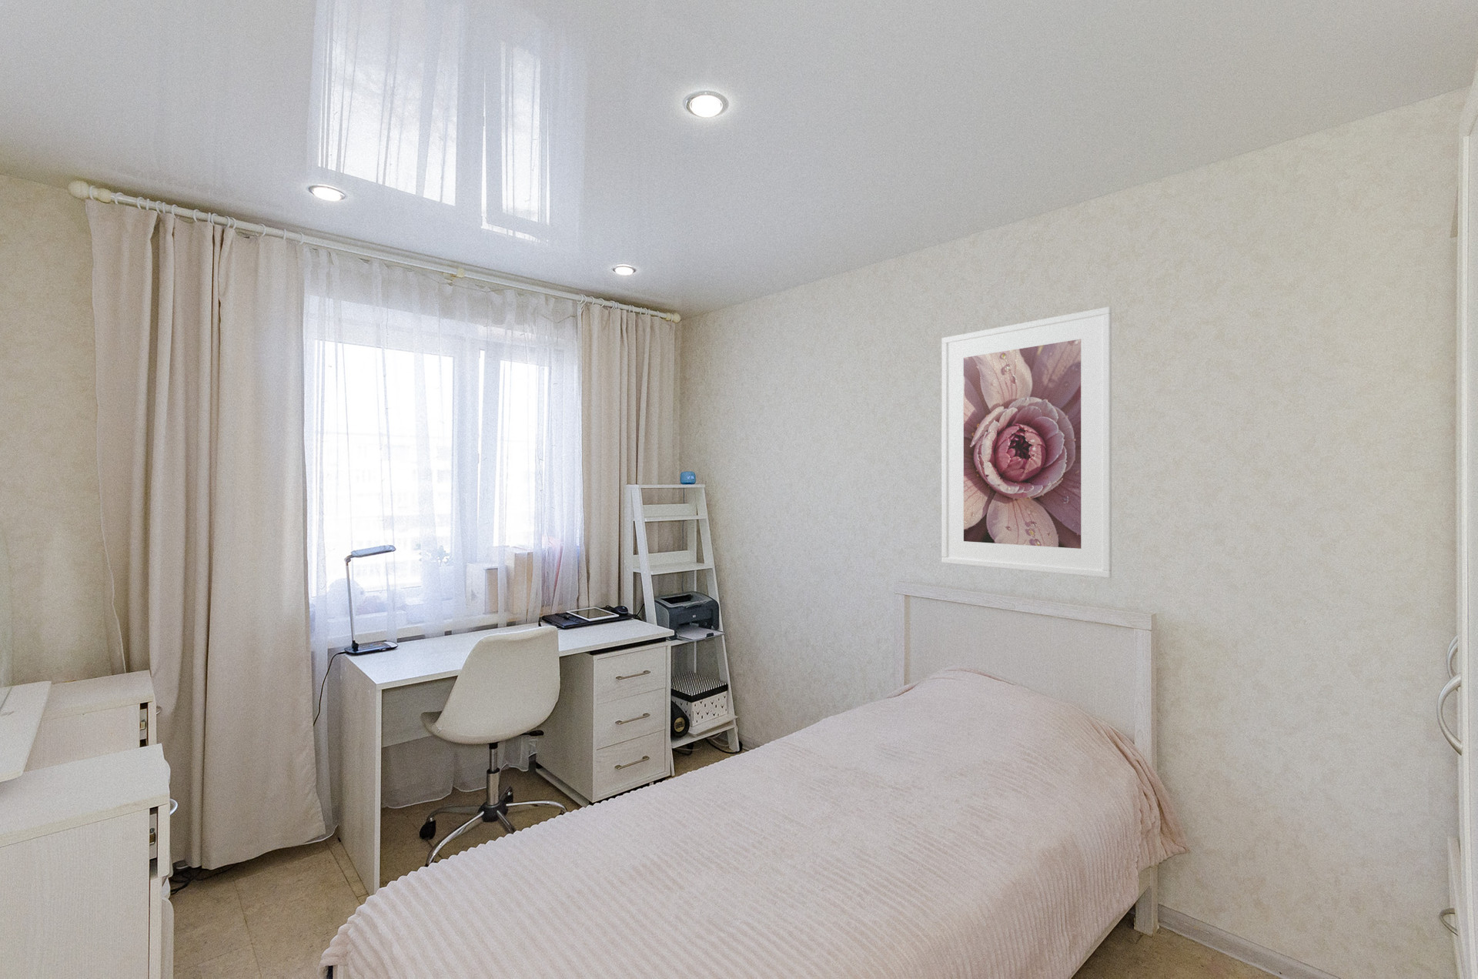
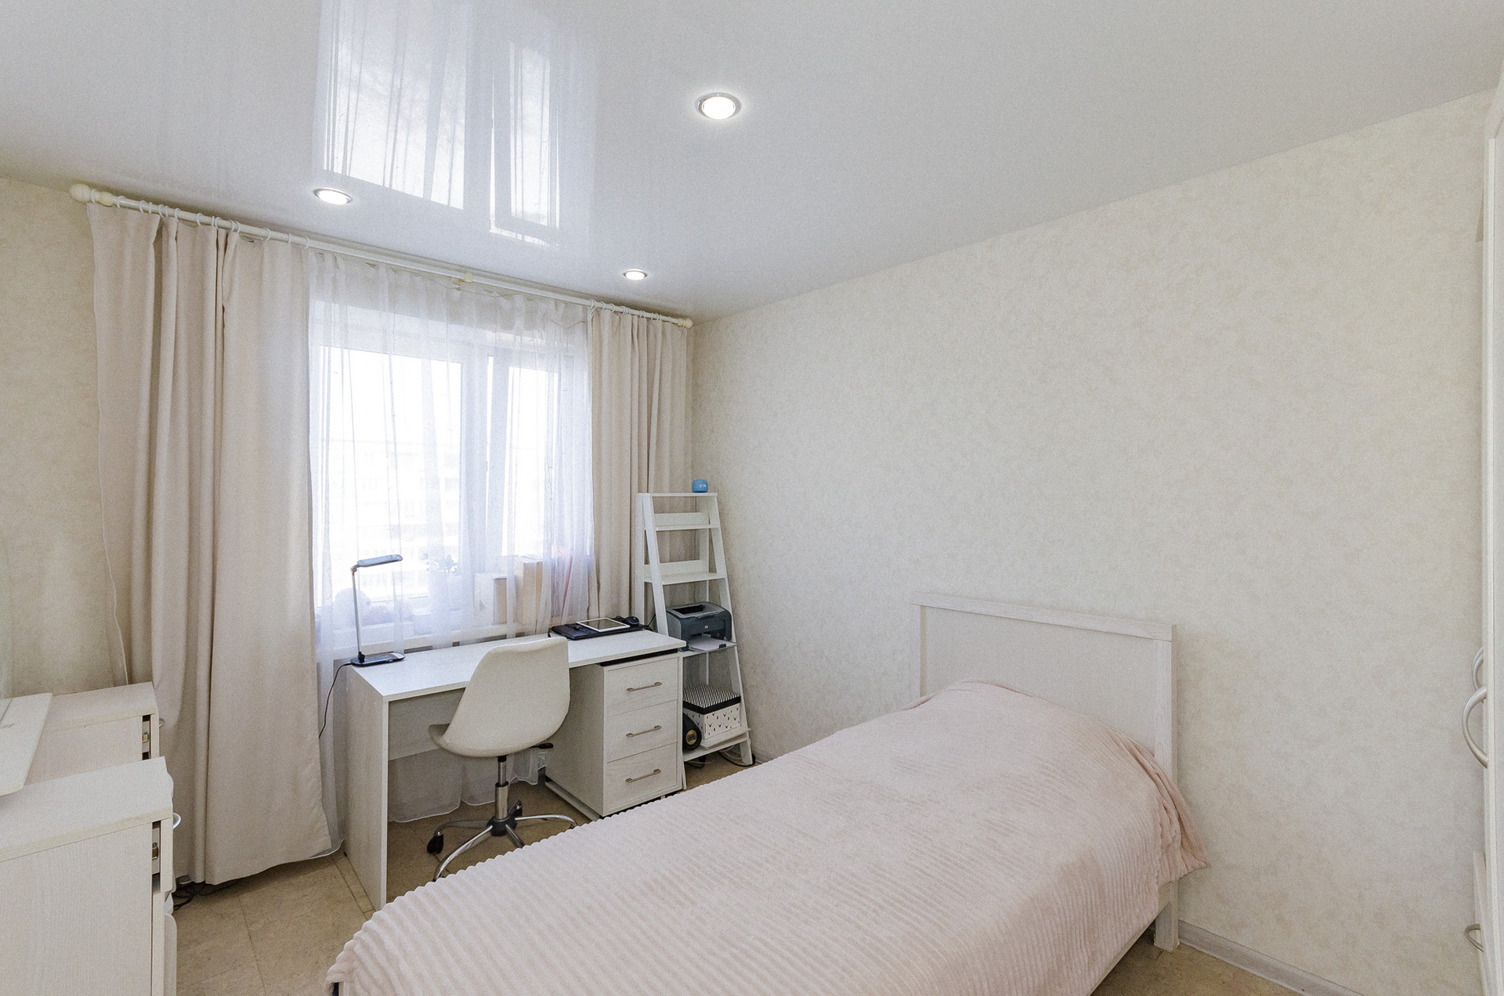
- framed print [941,306,1112,579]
